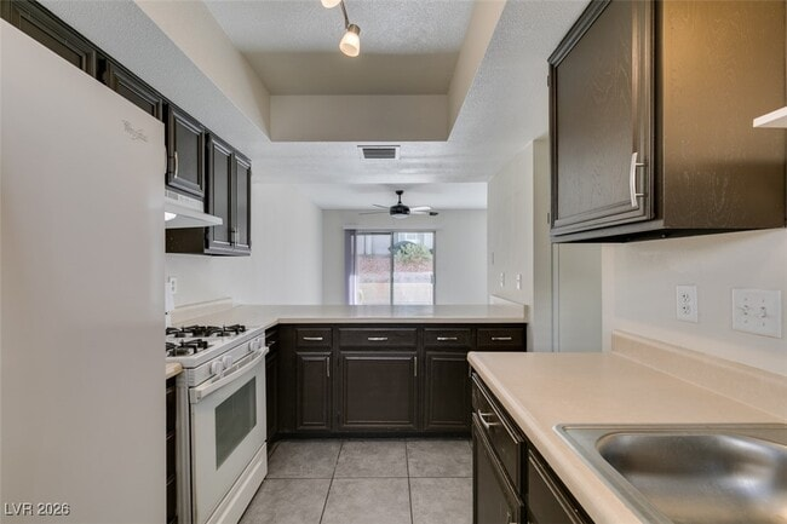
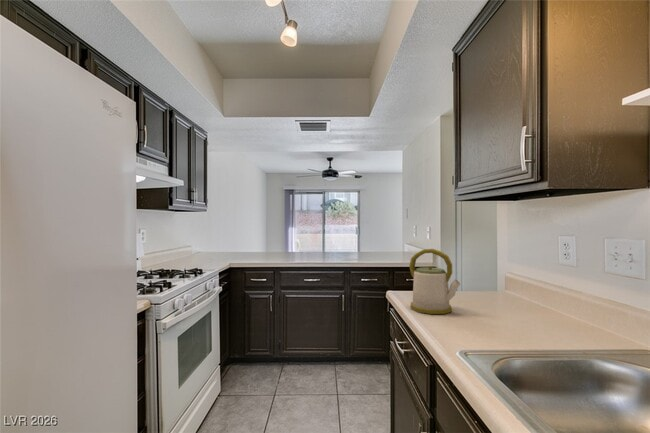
+ kettle [408,248,461,315]
